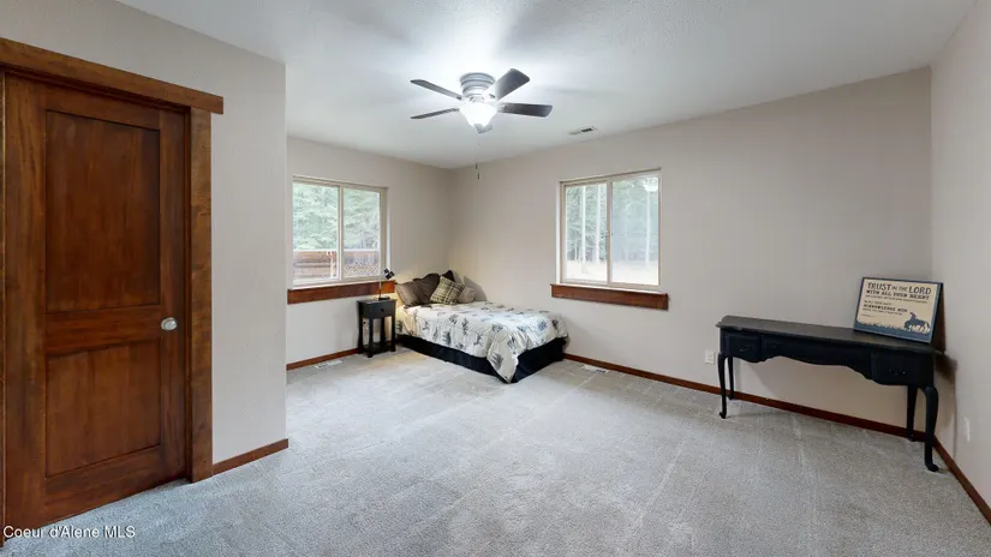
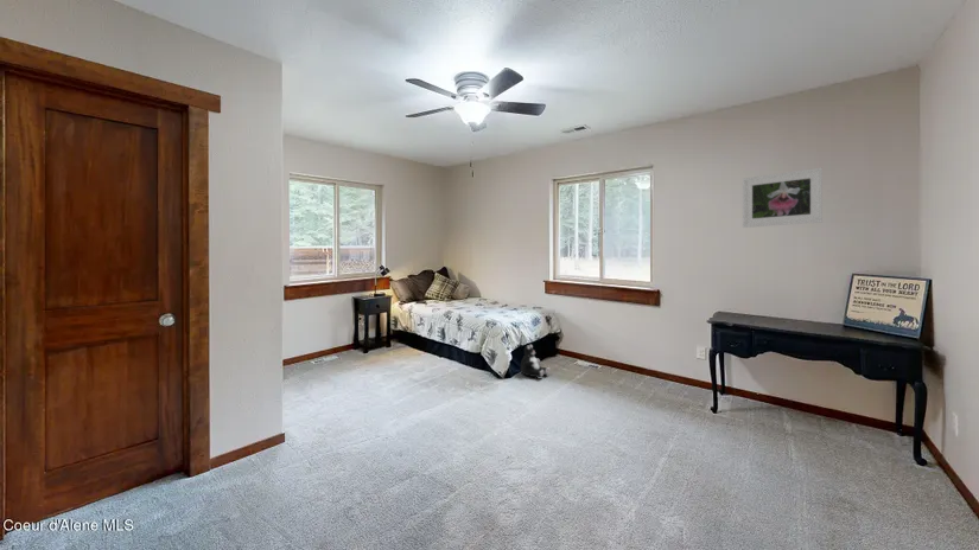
+ plush toy [520,344,552,378]
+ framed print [742,167,824,229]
